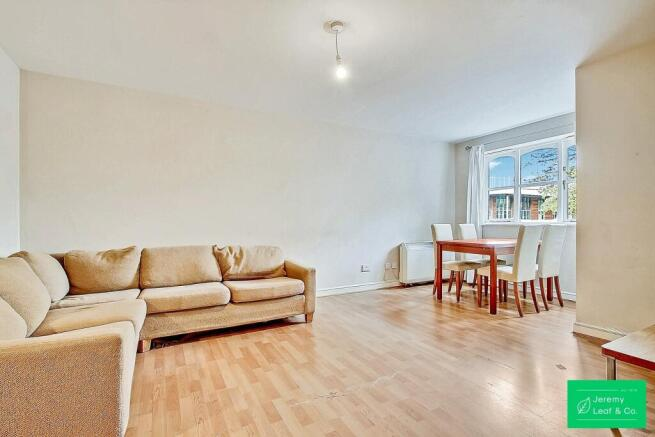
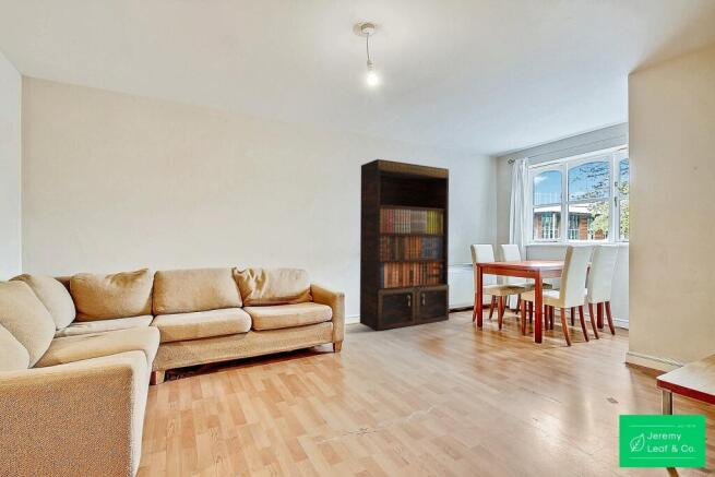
+ bookshelf [359,158,450,332]
